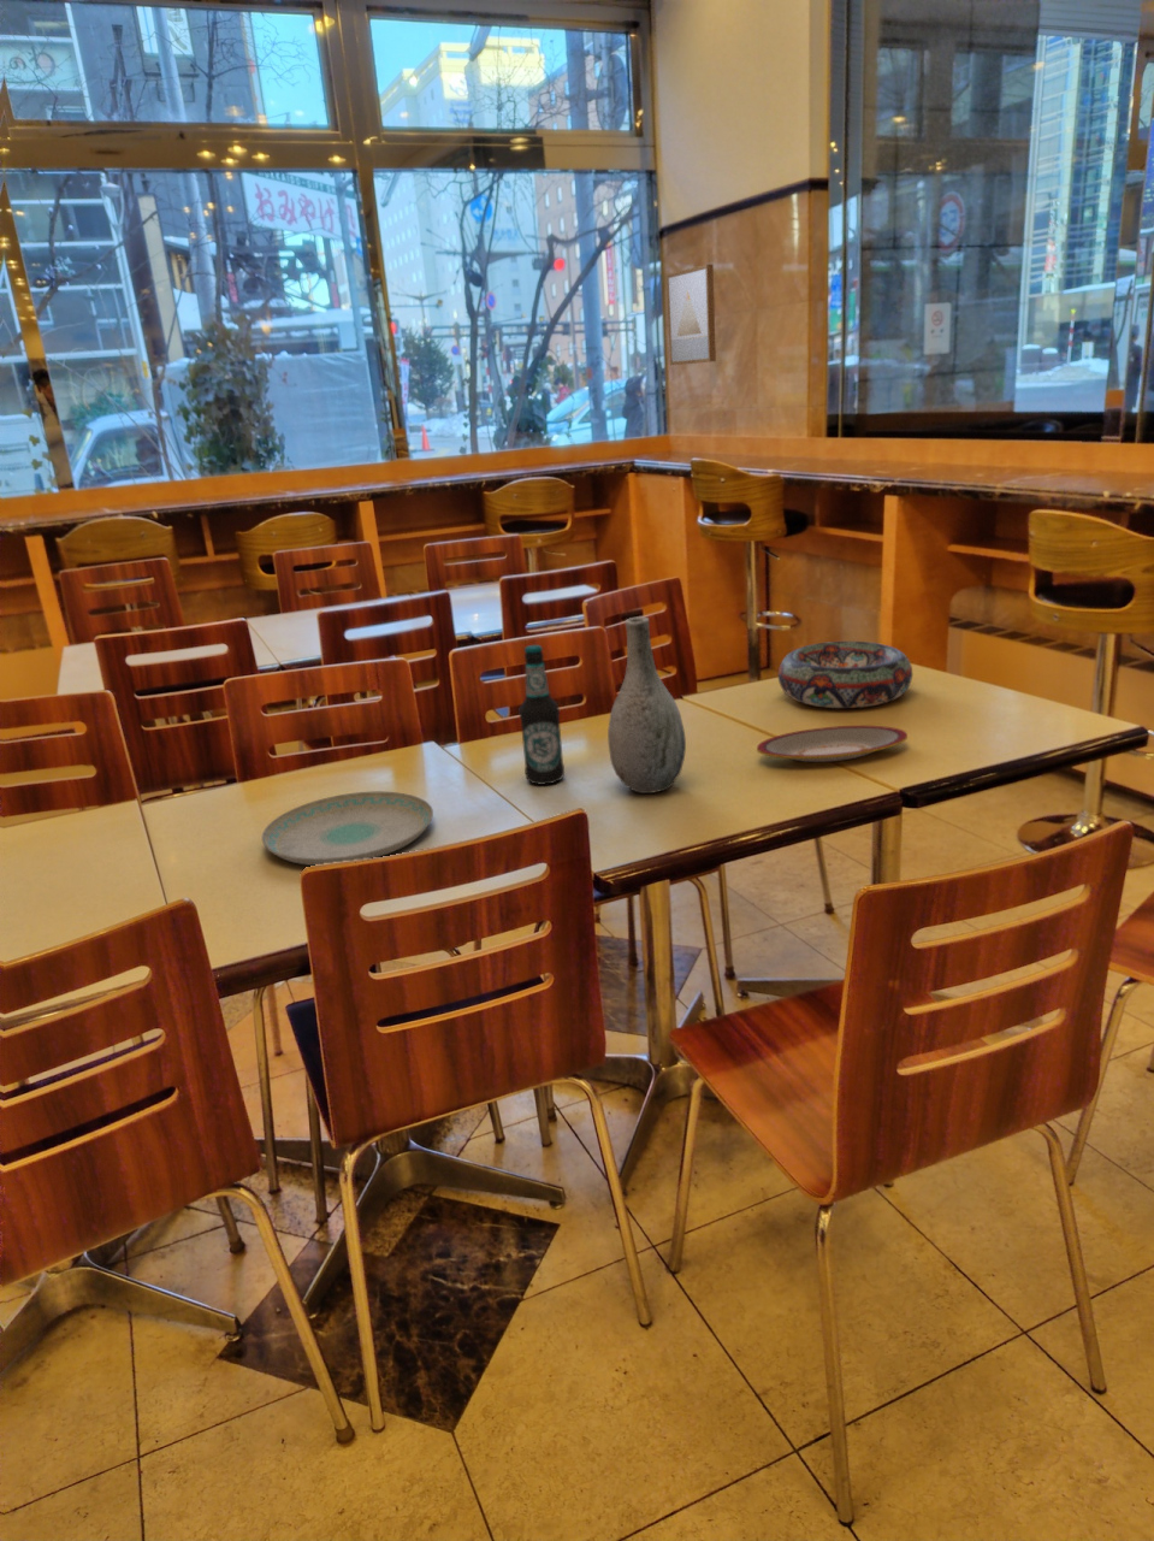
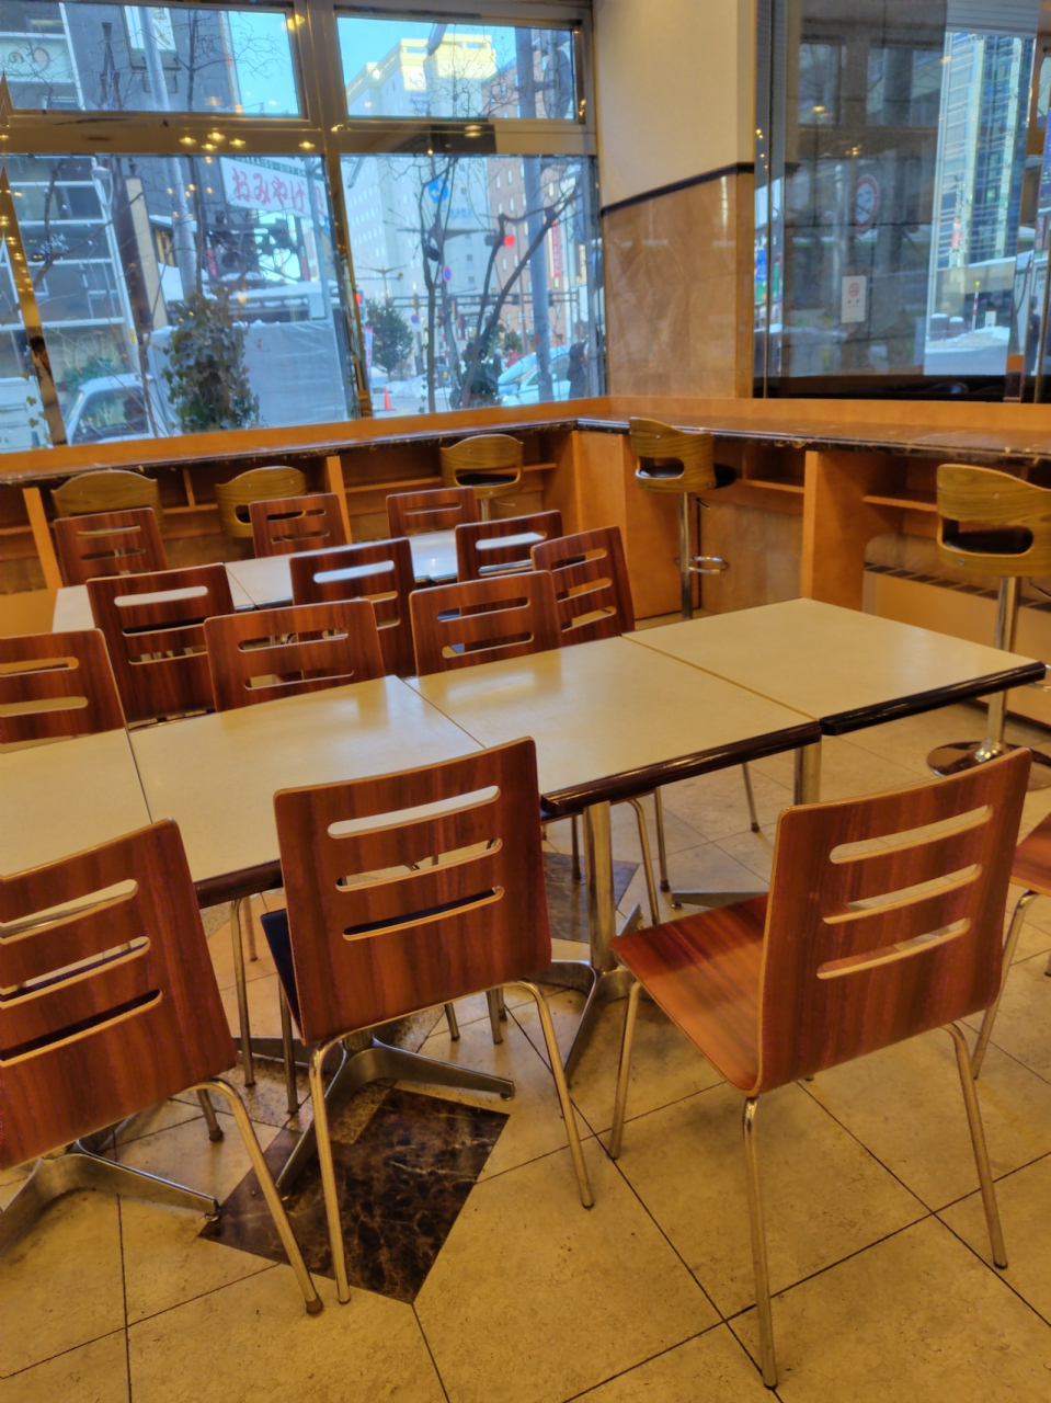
- bottle [518,644,566,786]
- decorative bowl [777,640,913,709]
- vase [606,615,687,794]
- plate [261,791,434,867]
- plate [755,725,908,764]
- wall art [665,262,718,366]
